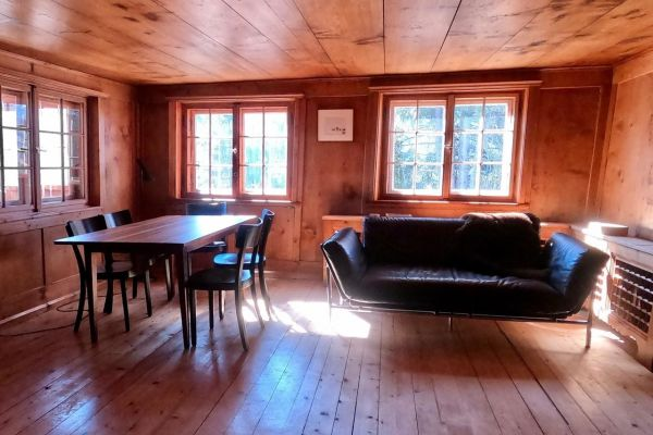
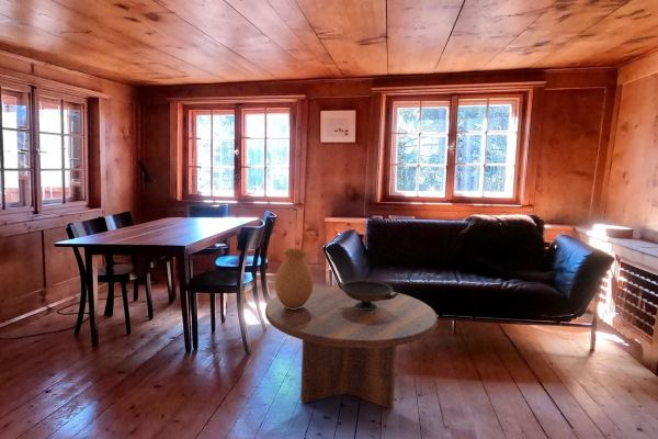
+ coffee table [264,284,439,409]
+ vase [274,248,315,309]
+ decorative bowl [337,280,399,309]
